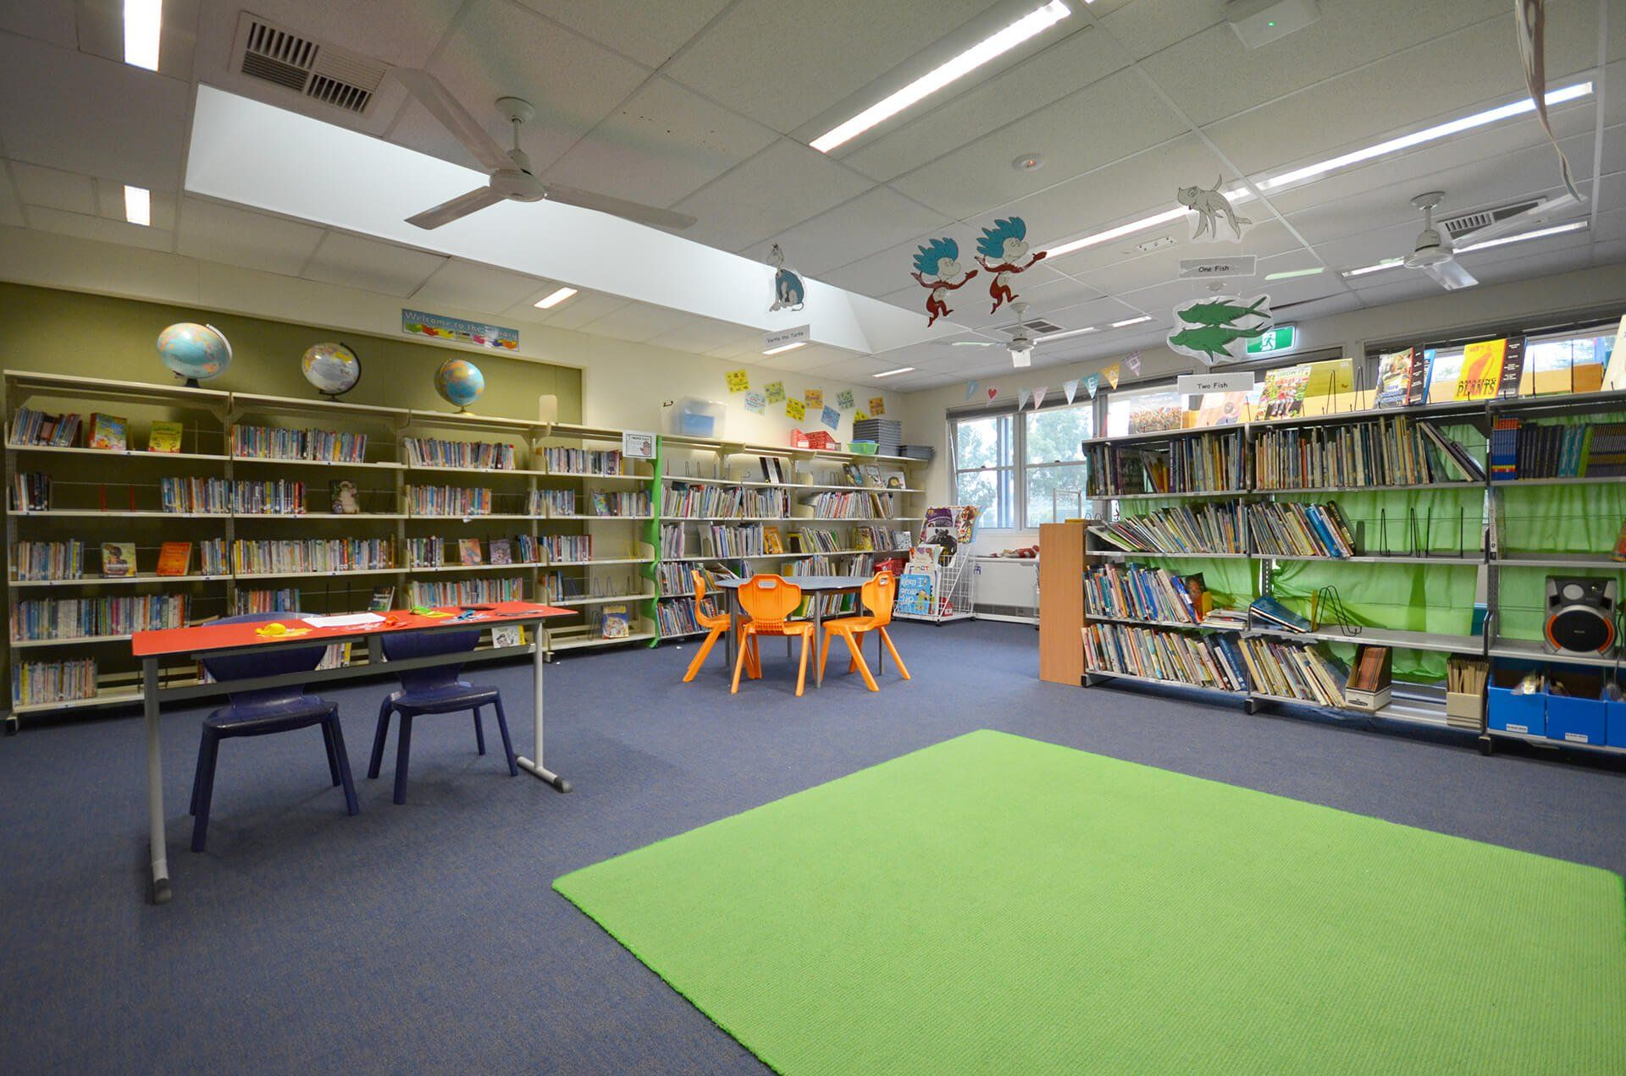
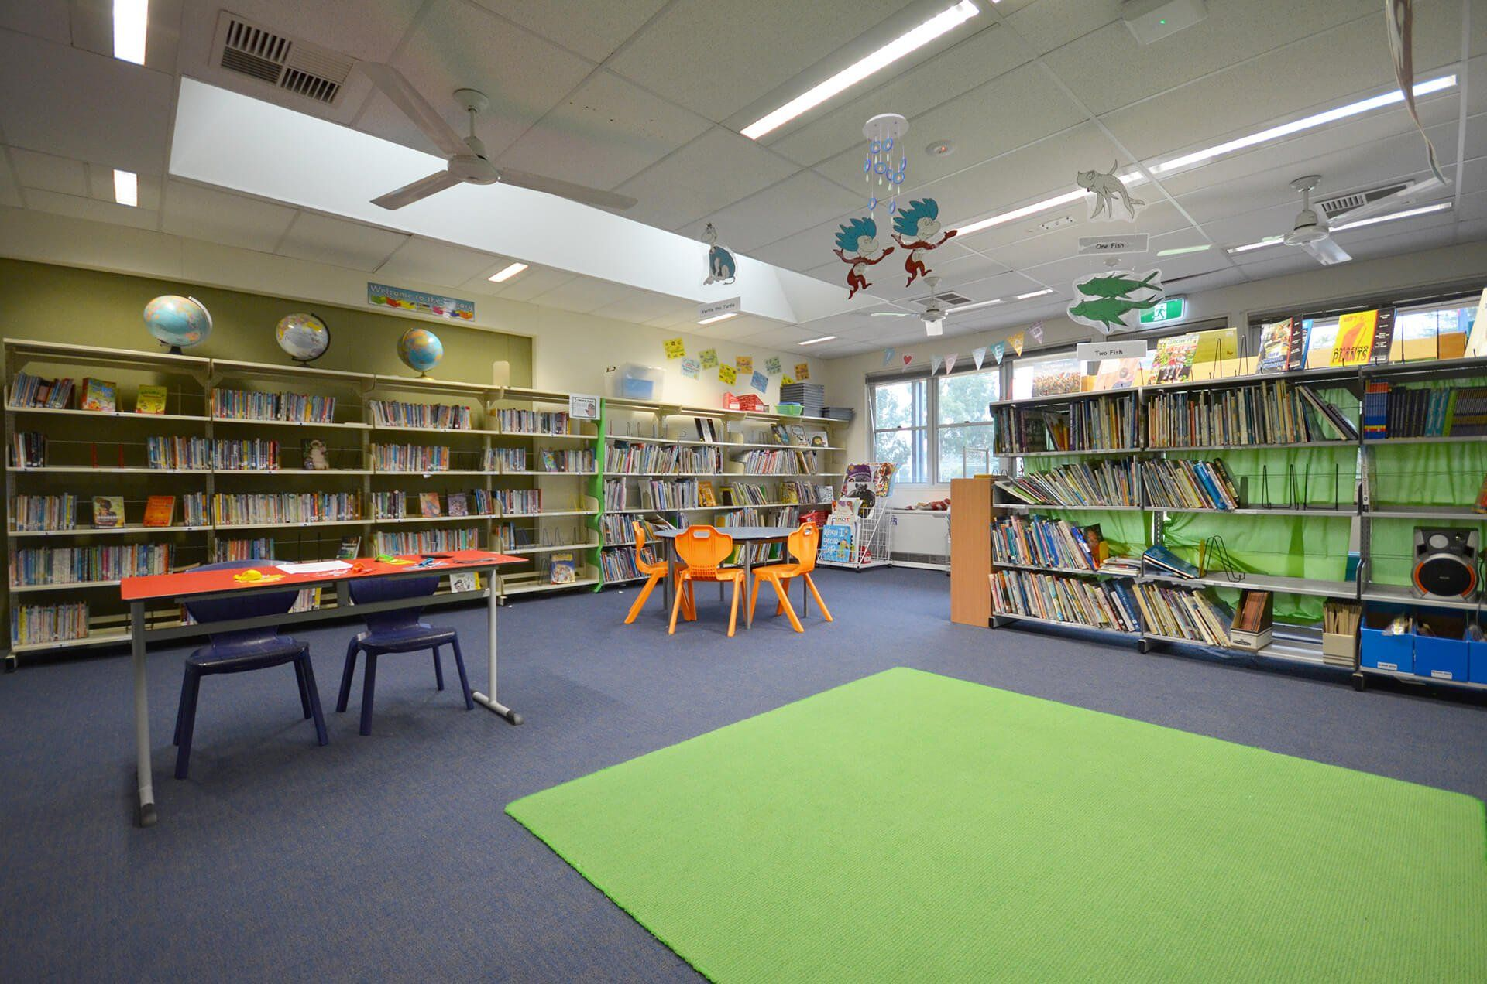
+ ceiling mobile [862,113,910,225]
